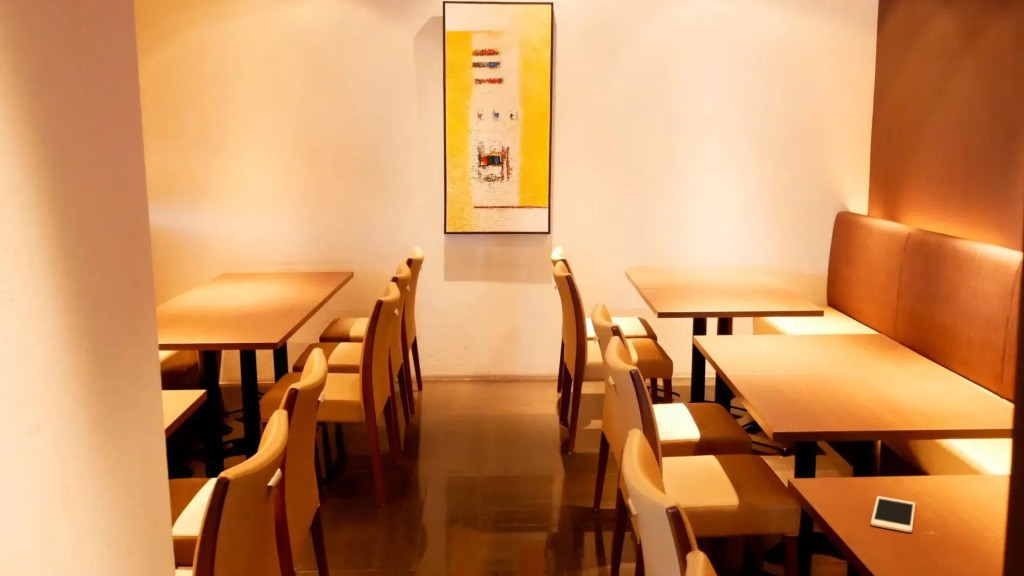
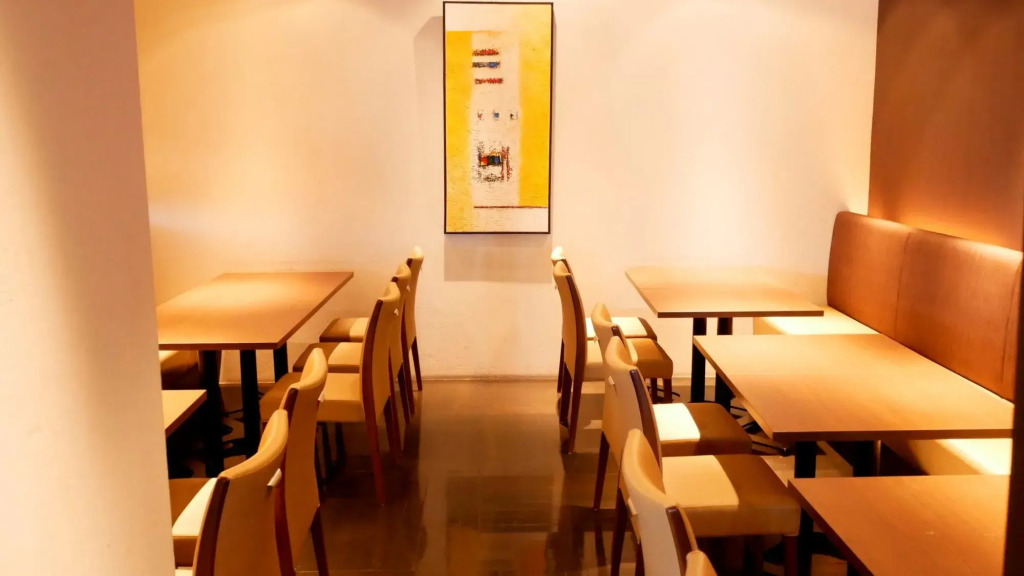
- cell phone [870,495,916,533]
